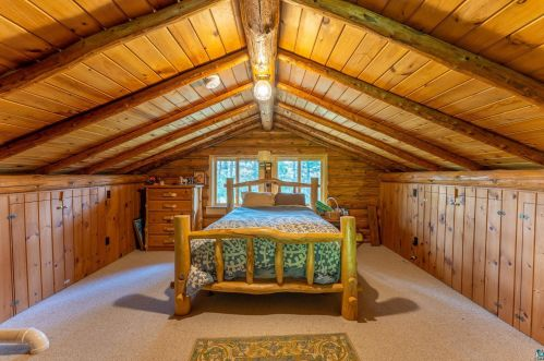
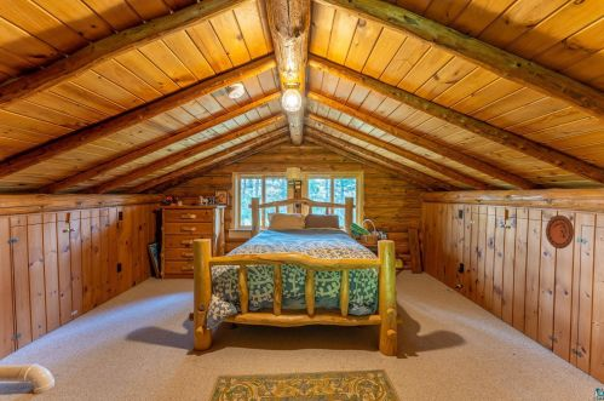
+ decorative plate [545,214,575,250]
